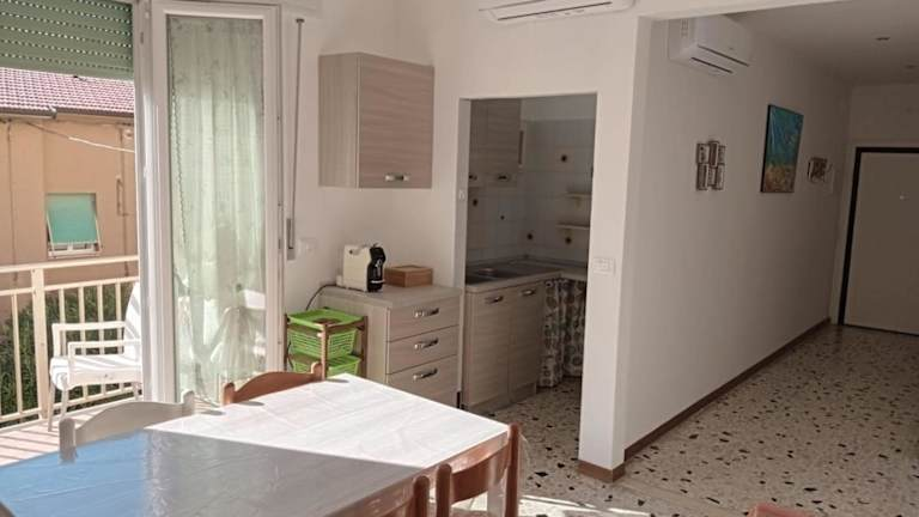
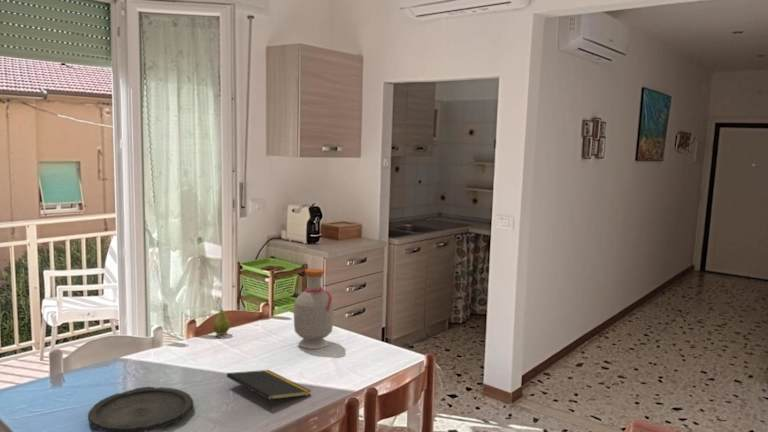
+ bottle [293,268,335,350]
+ notepad [226,369,312,412]
+ plate [87,386,195,432]
+ fruit [212,304,231,336]
